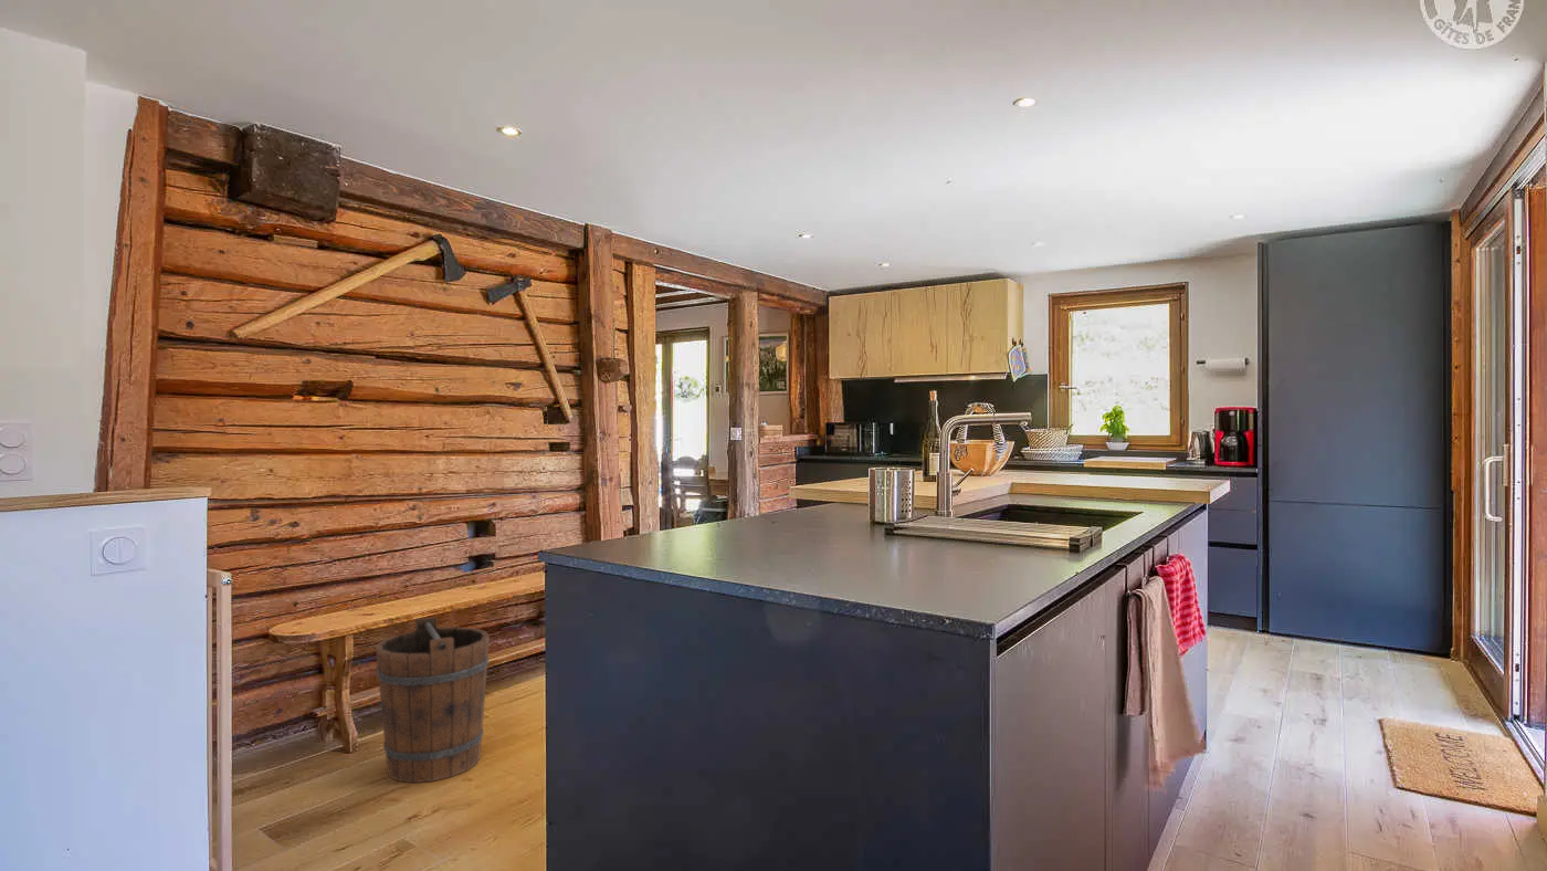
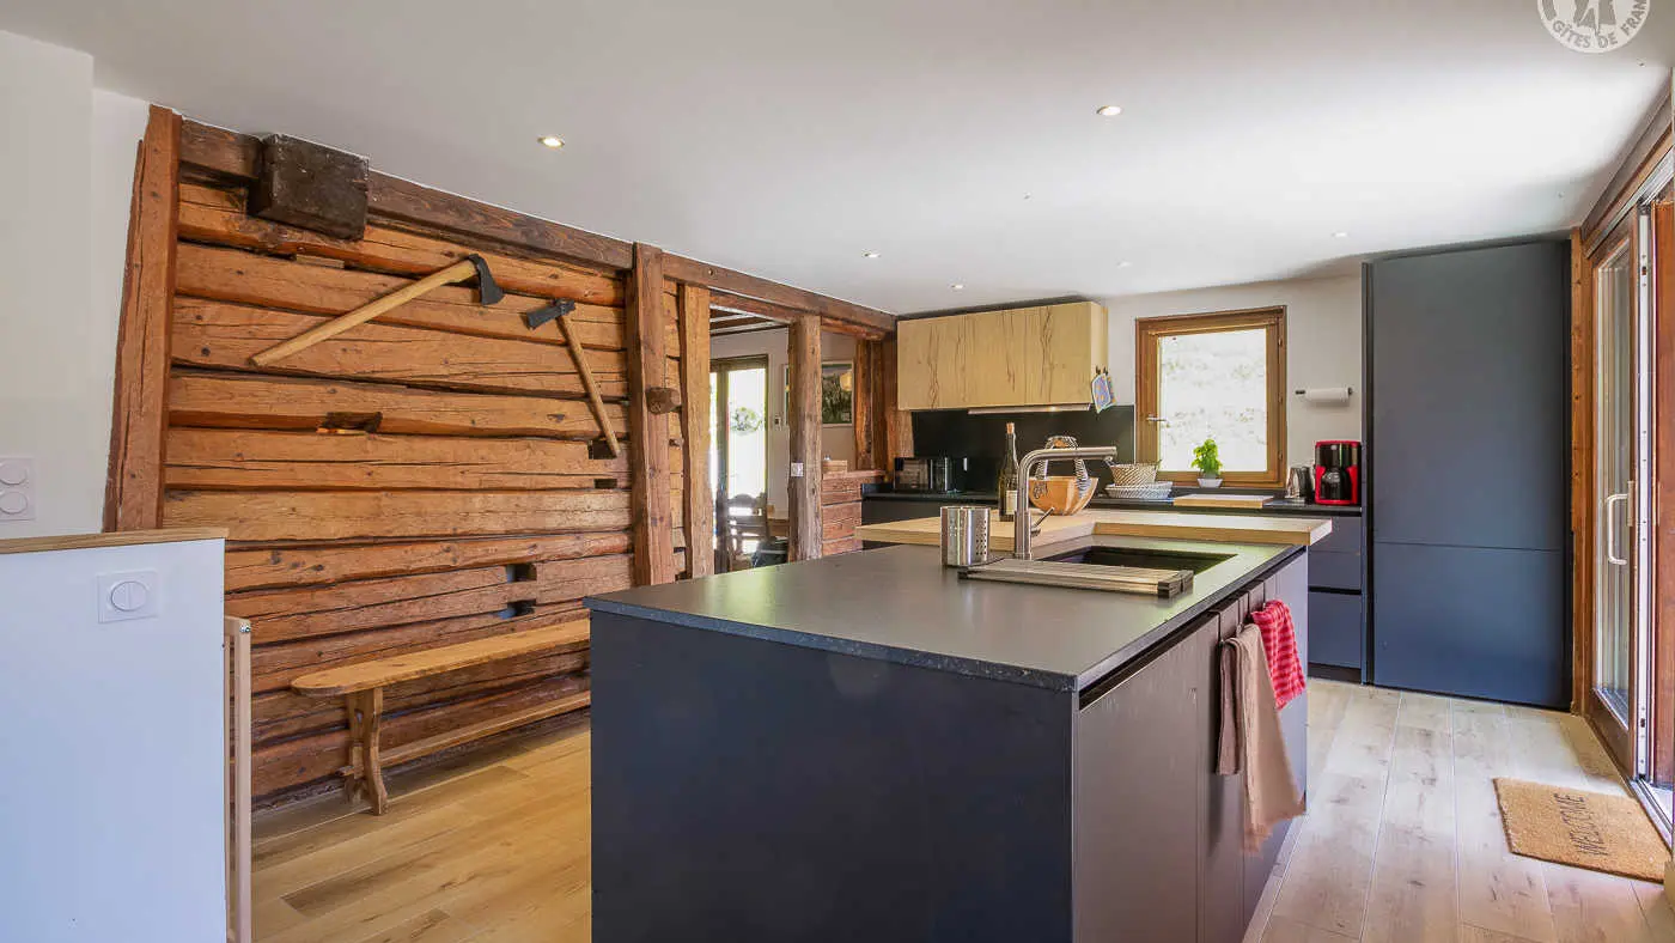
- wooden bucket [375,616,491,784]
